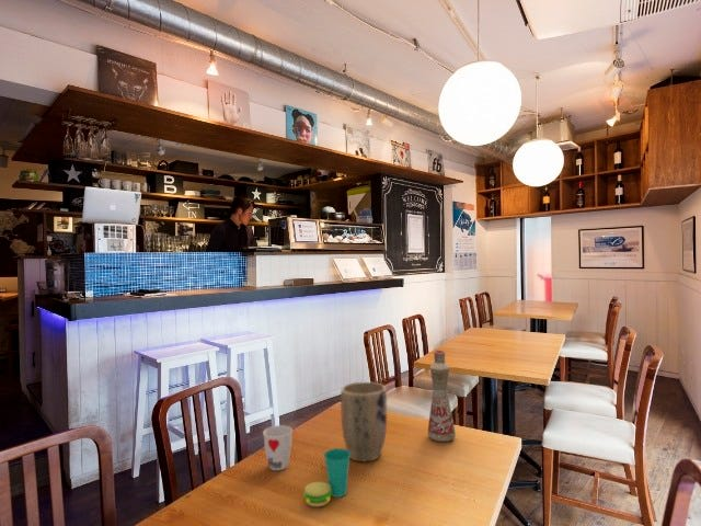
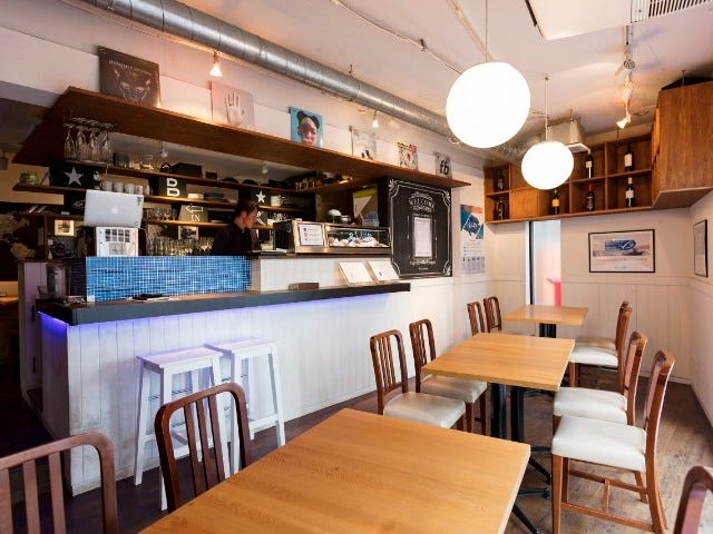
- plant pot [340,381,388,462]
- cup [262,424,294,471]
- bottle [427,350,457,443]
- cup [302,447,350,507]
